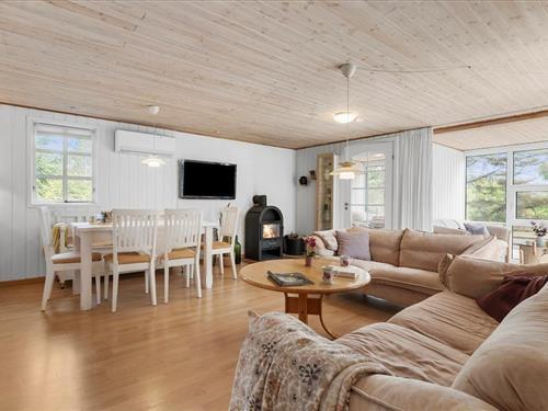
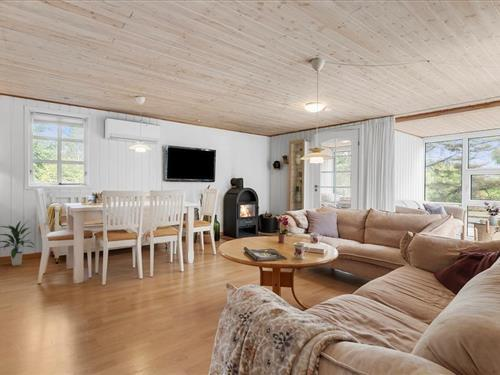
+ indoor plant [0,220,36,266]
